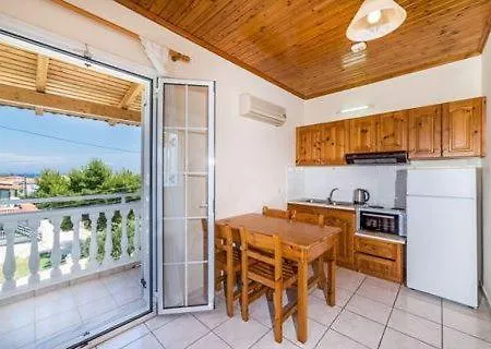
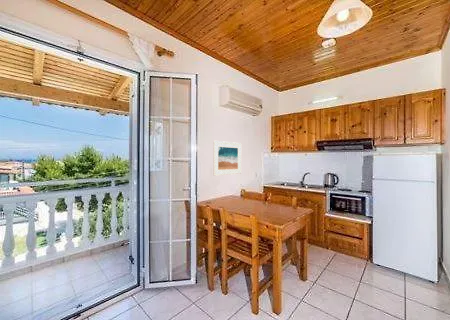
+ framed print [212,140,242,177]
